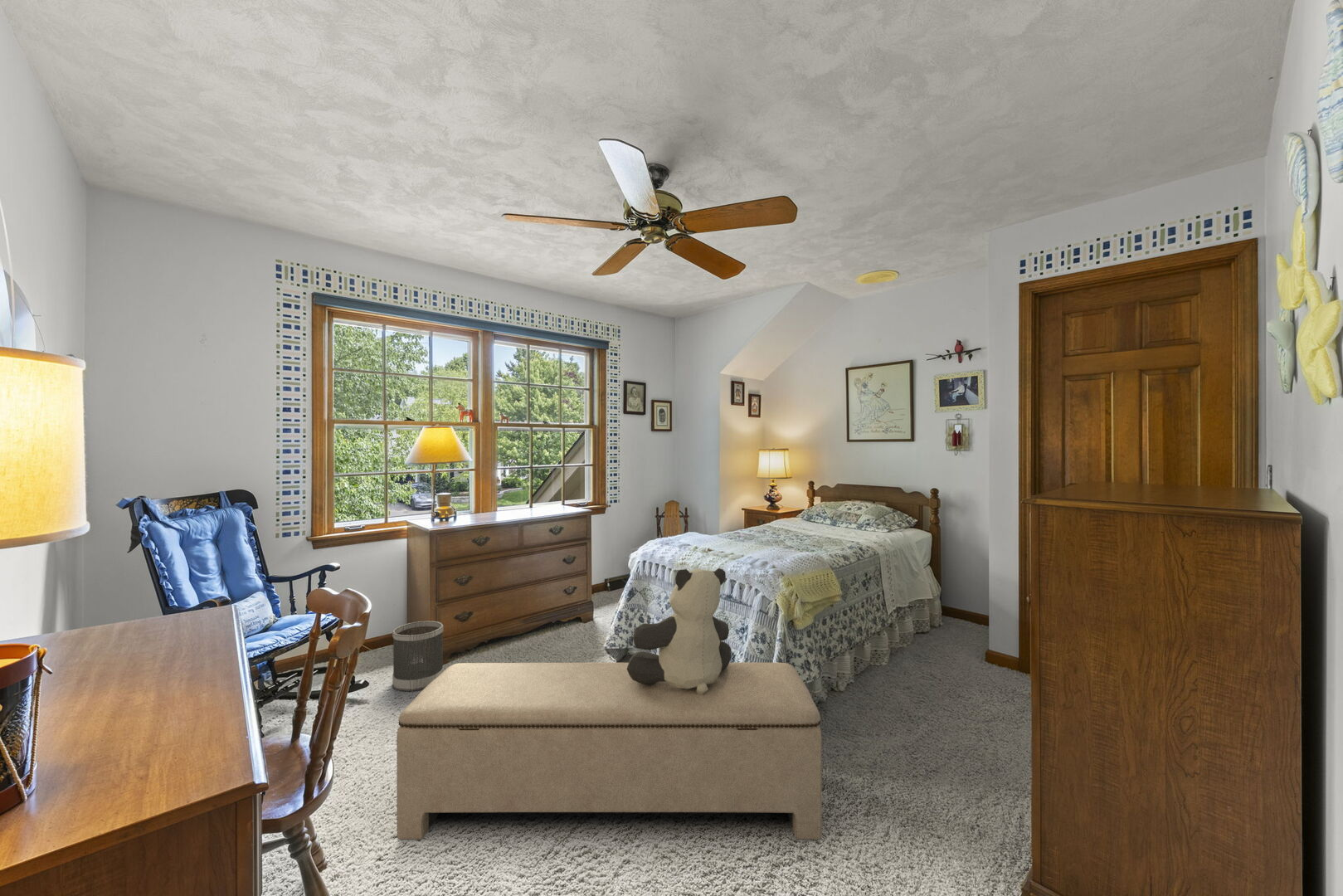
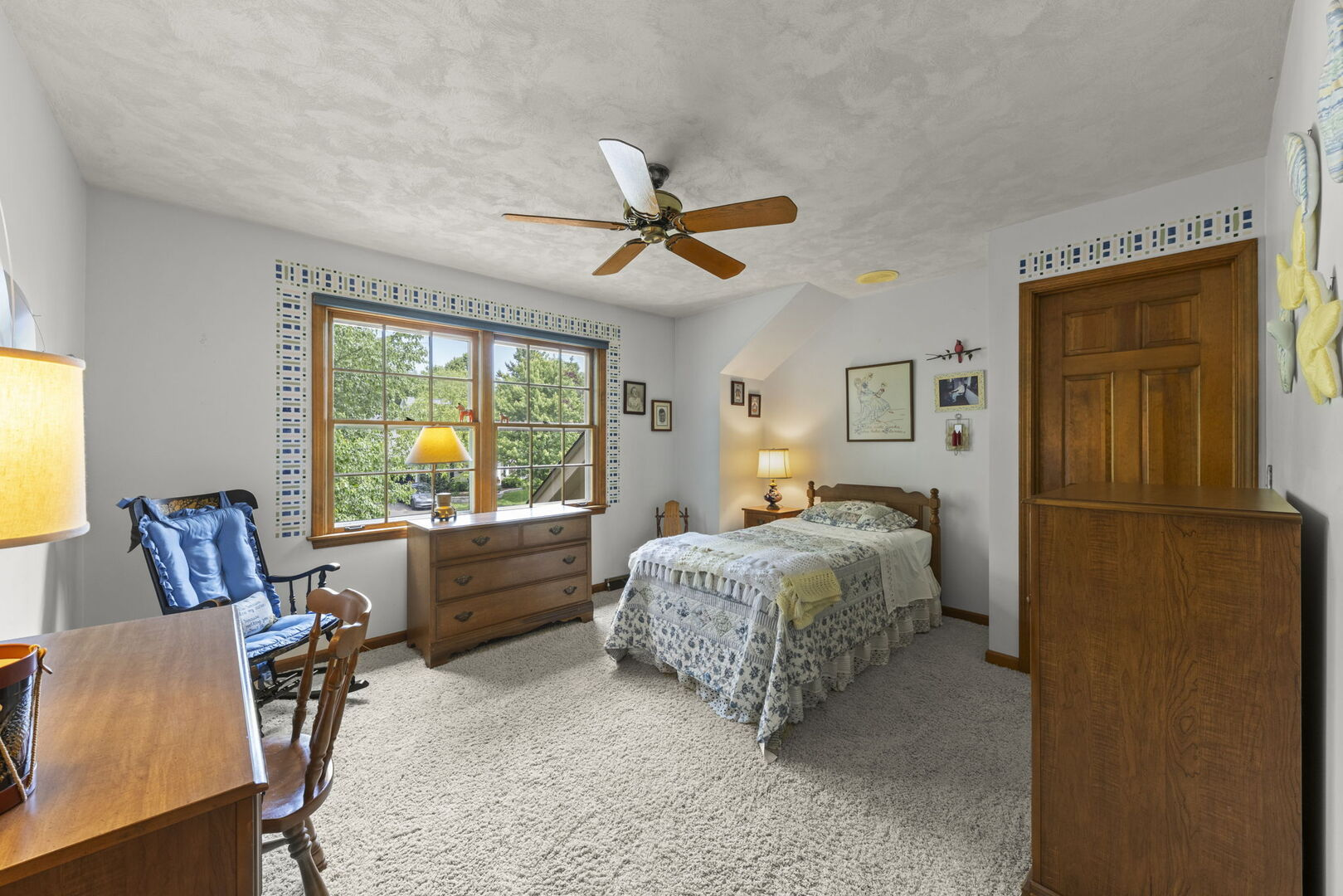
- wastebasket [392,621,445,692]
- bench [396,662,823,840]
- teddy bear [627,567,732,694]
